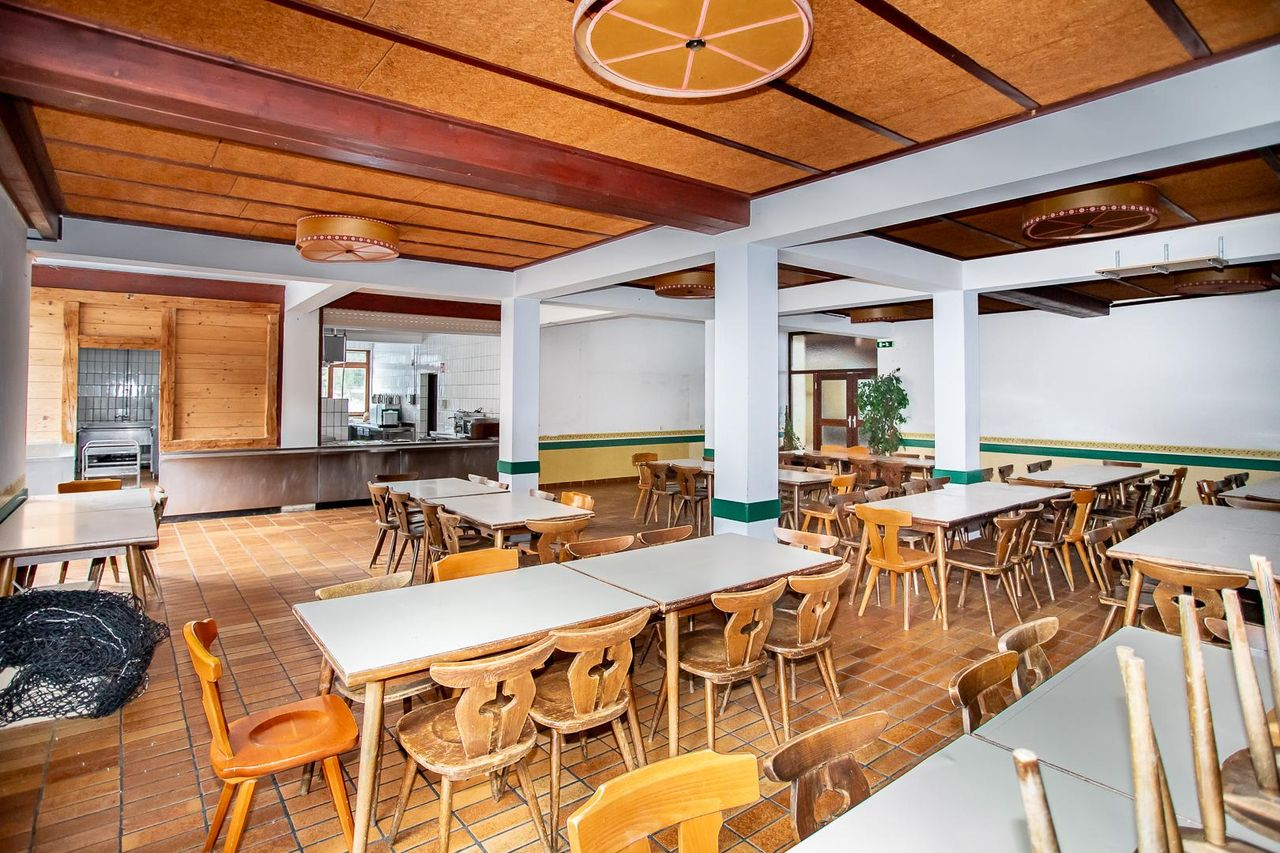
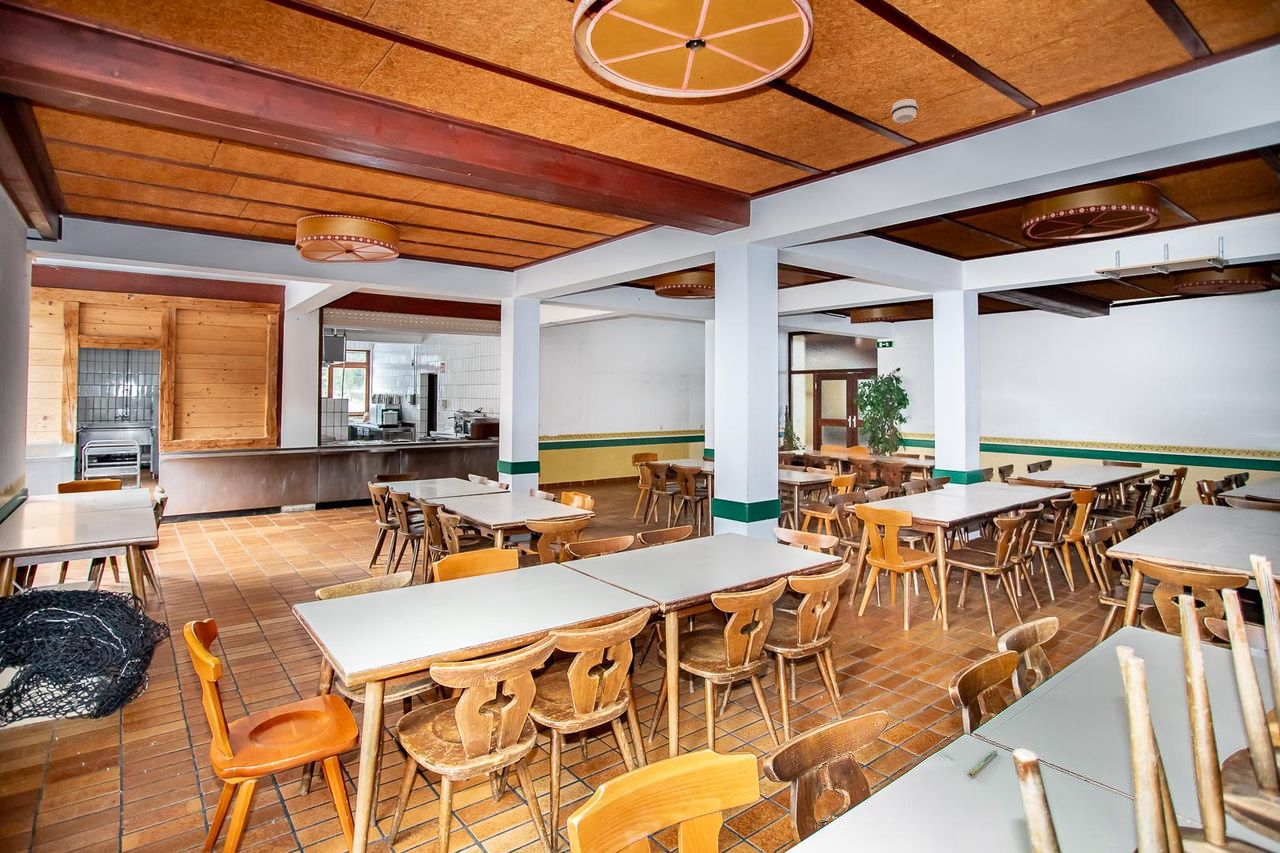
+ smoke detector [890,98,919,124]
+ pen [968,750,998,777]
